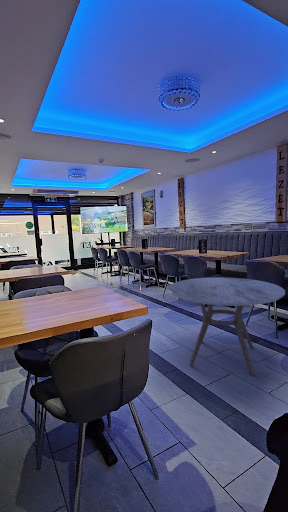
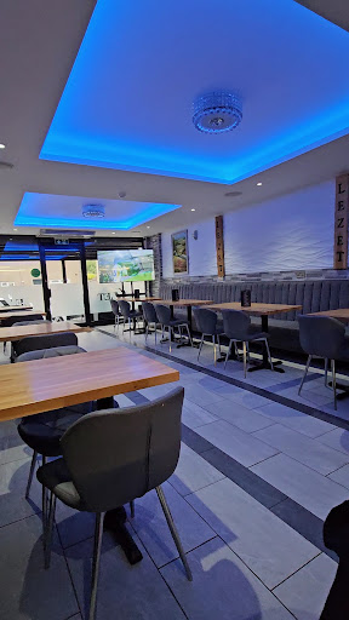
- dining table [167,276,286,377]
